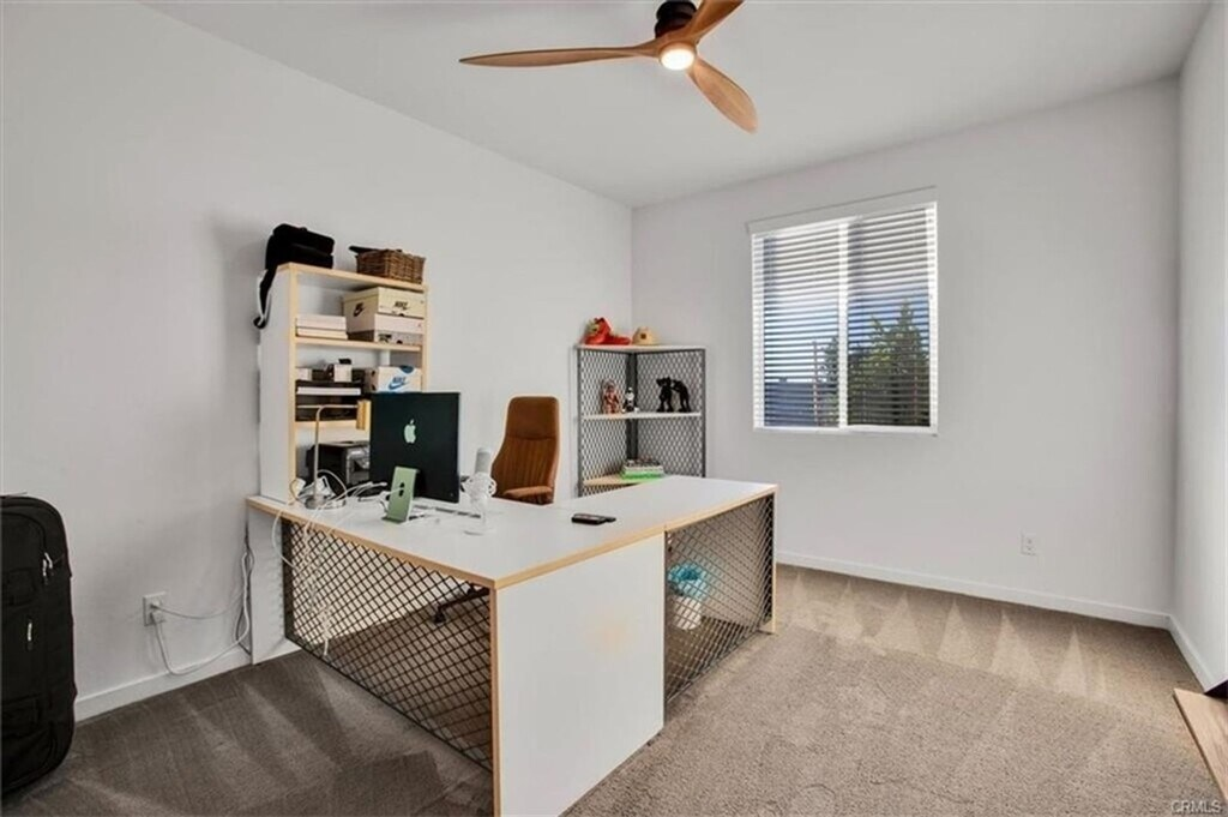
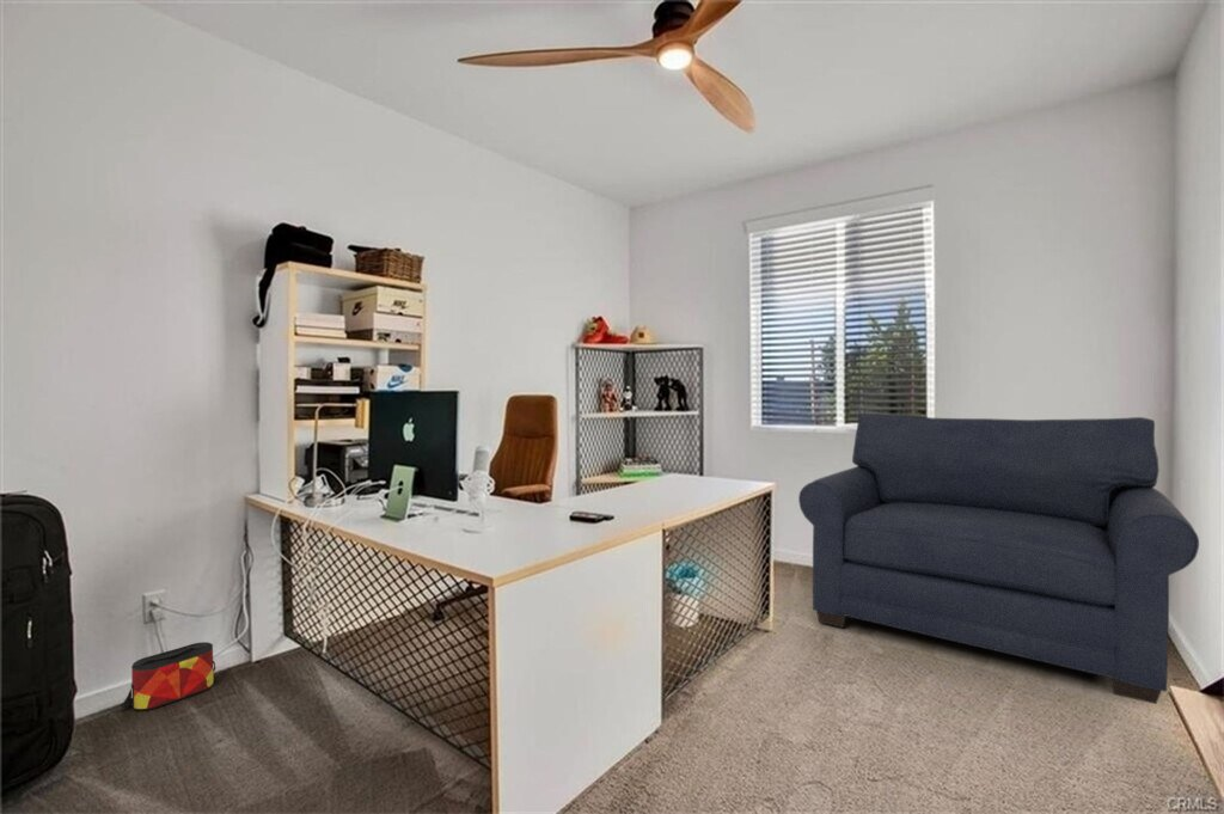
+ bag [118,641,216,711]
+ sofa [797,412,1200,705]
